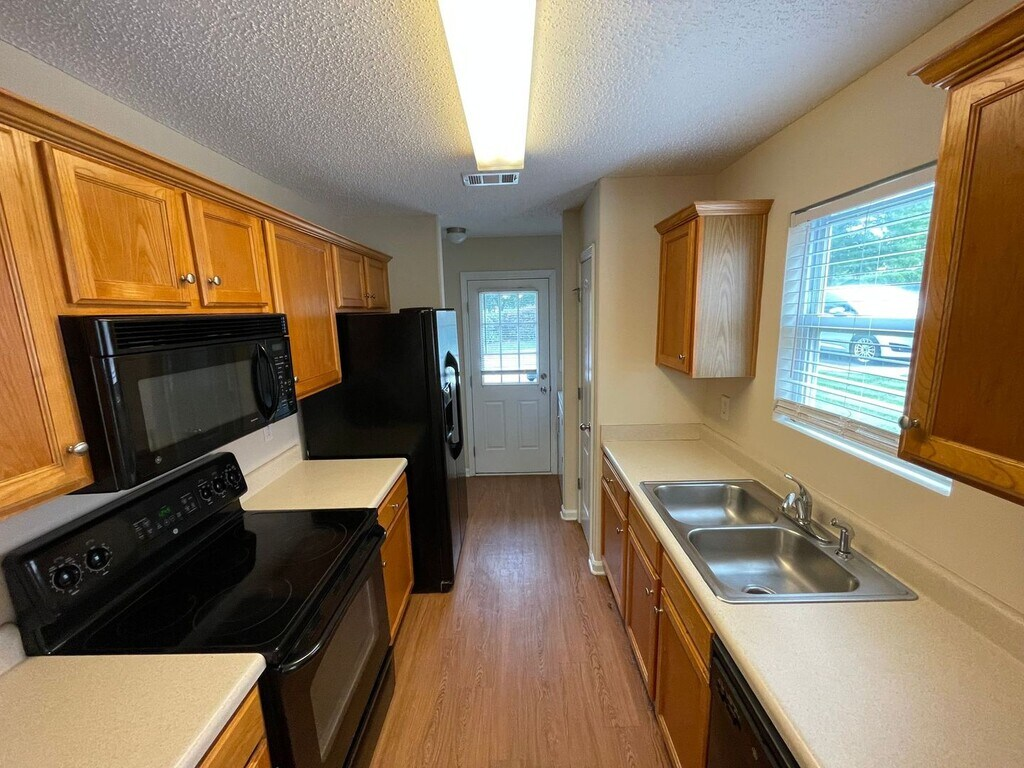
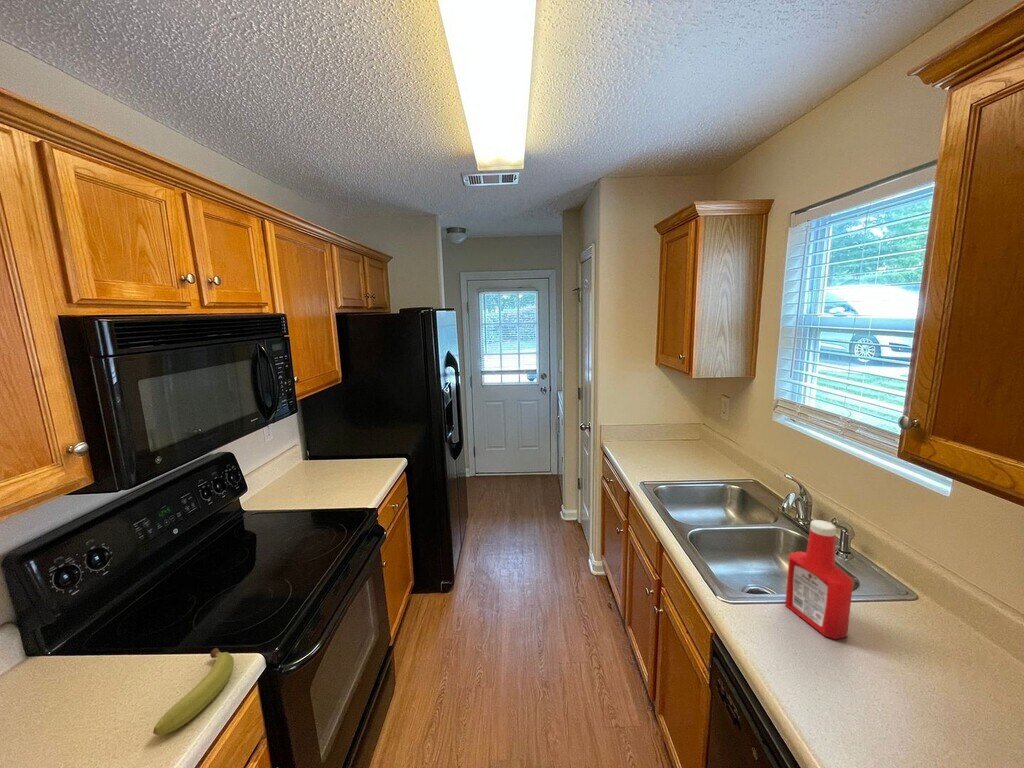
+ soap bottle [785,519,854,640]
+ fruit [152,647,235,736]
